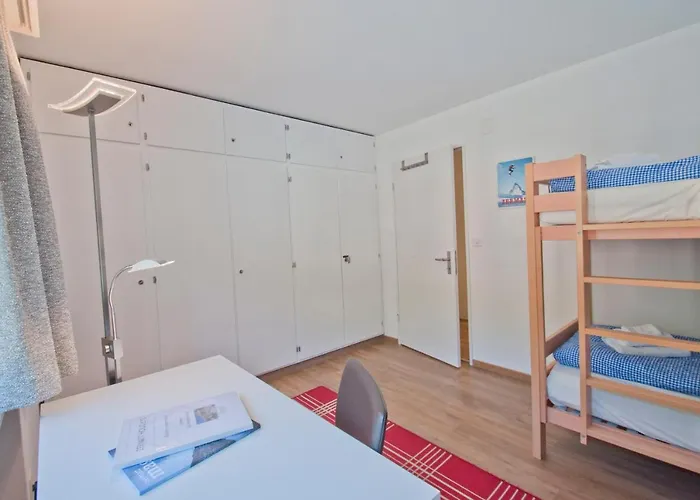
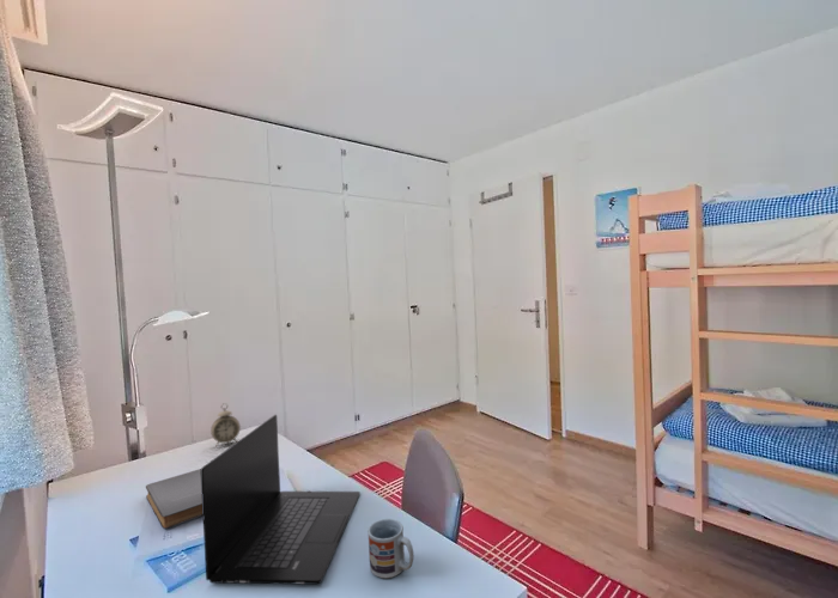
+ book [145,468,202,530]
+ alarm clock [210,402,242,448]
+ cup [366,518,415,580]
+ laptop [200,414,362,586]
